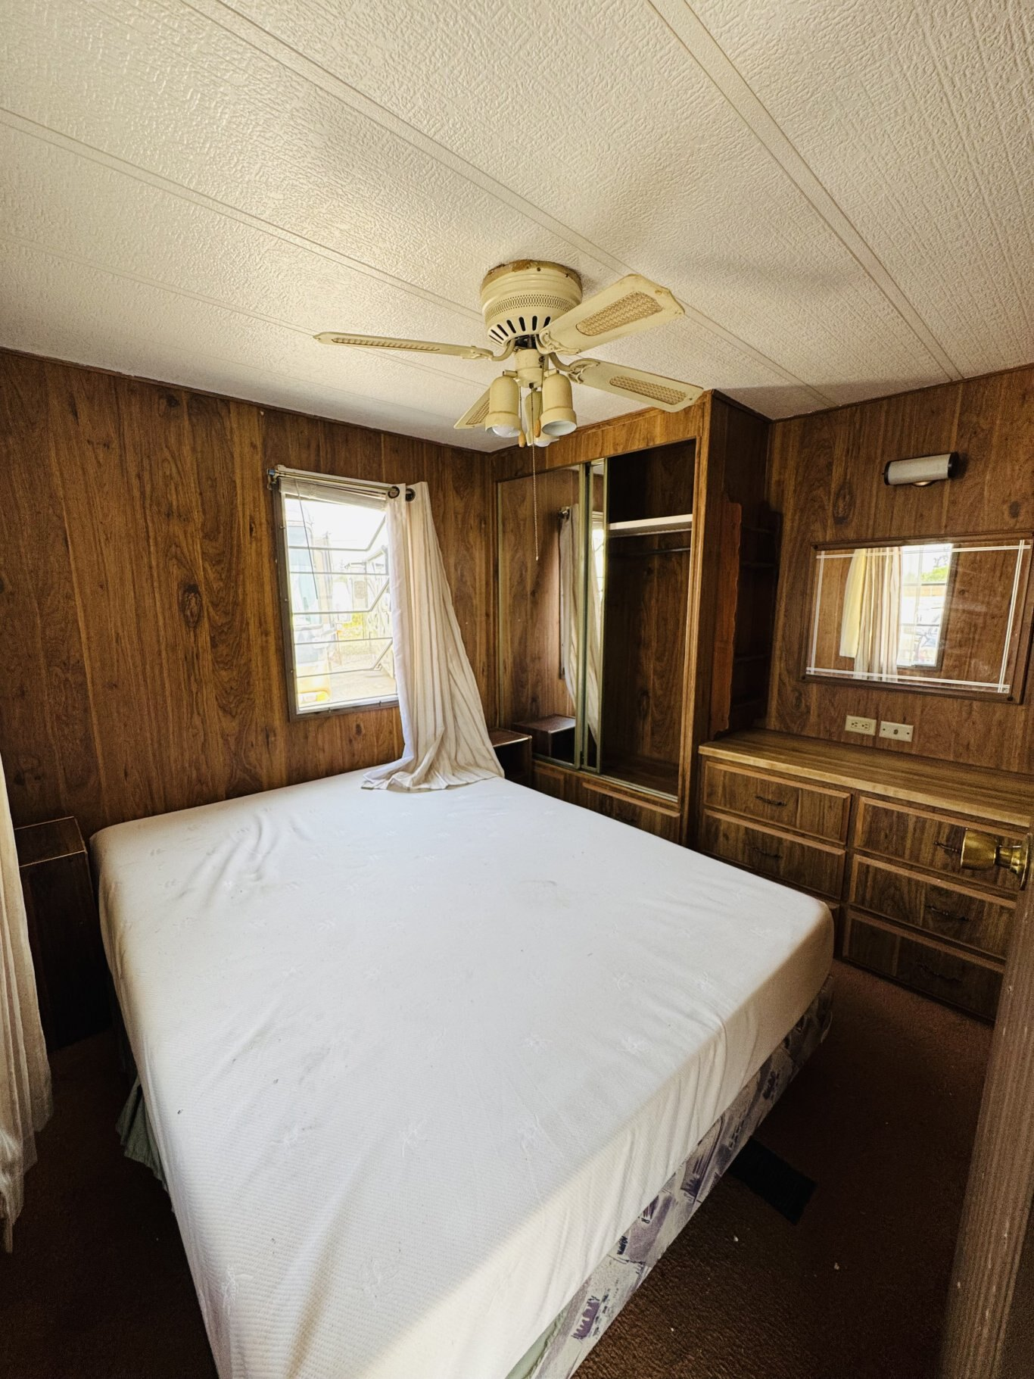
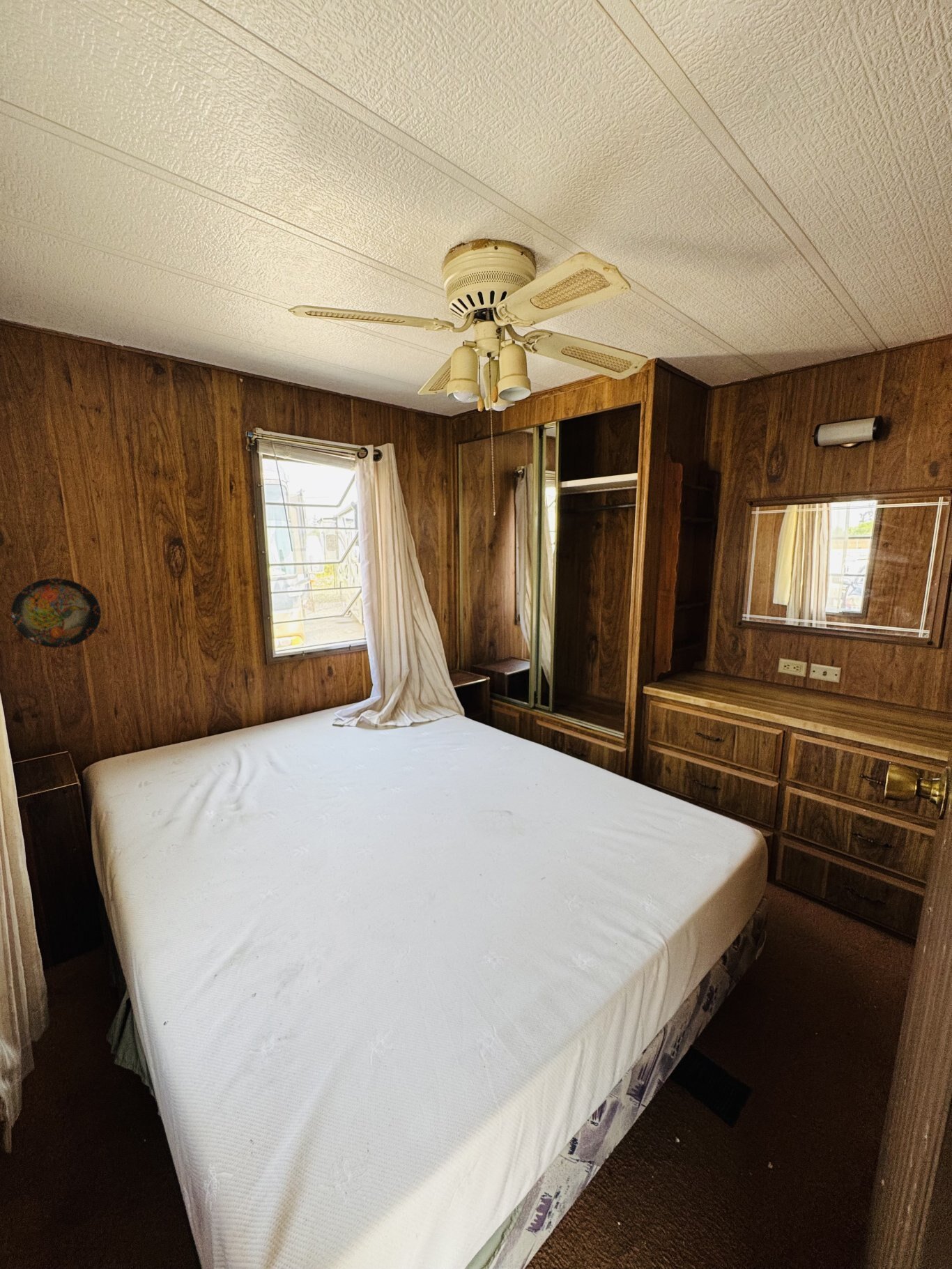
+ decorative plate [10,578,102,648]
